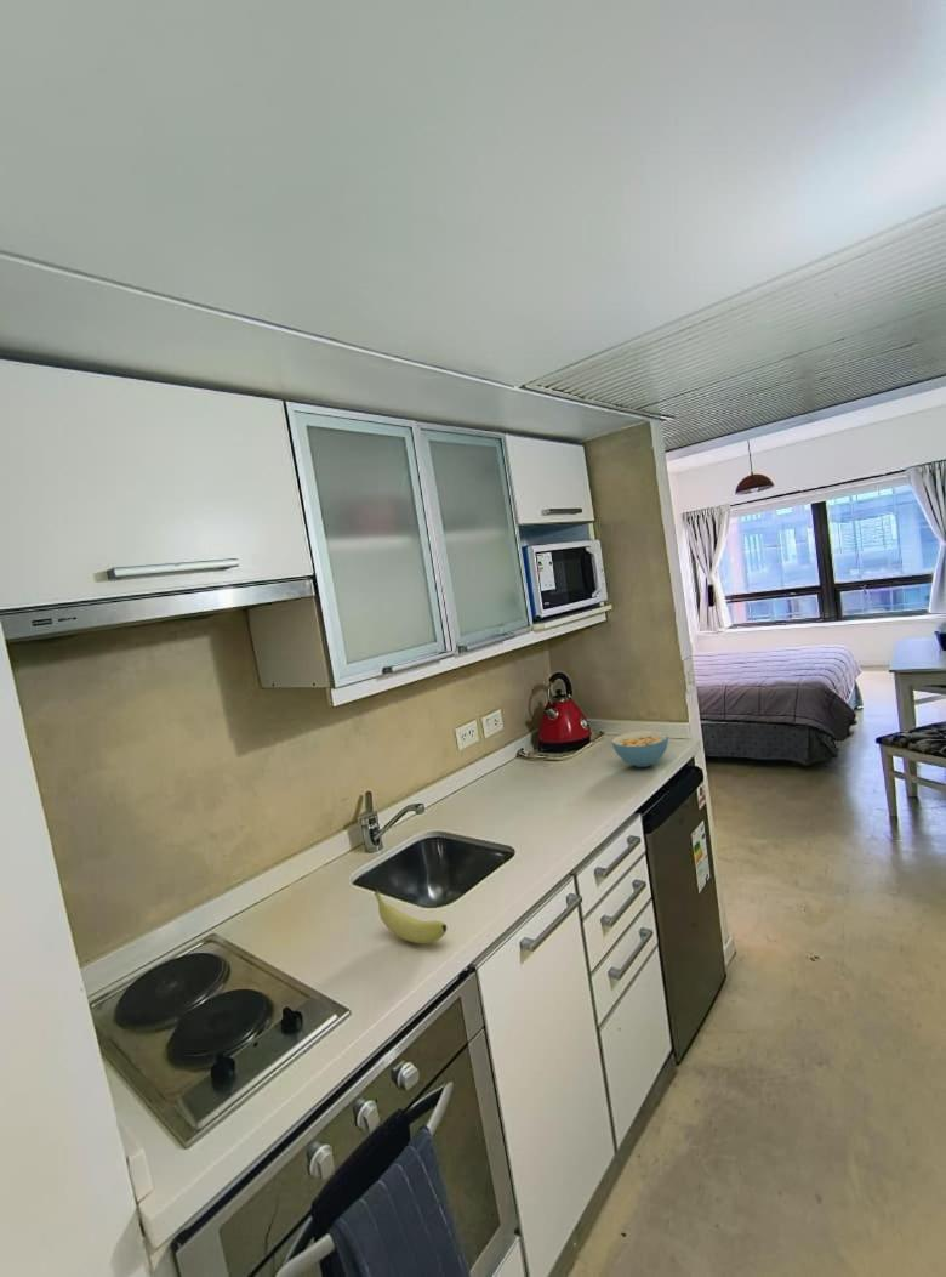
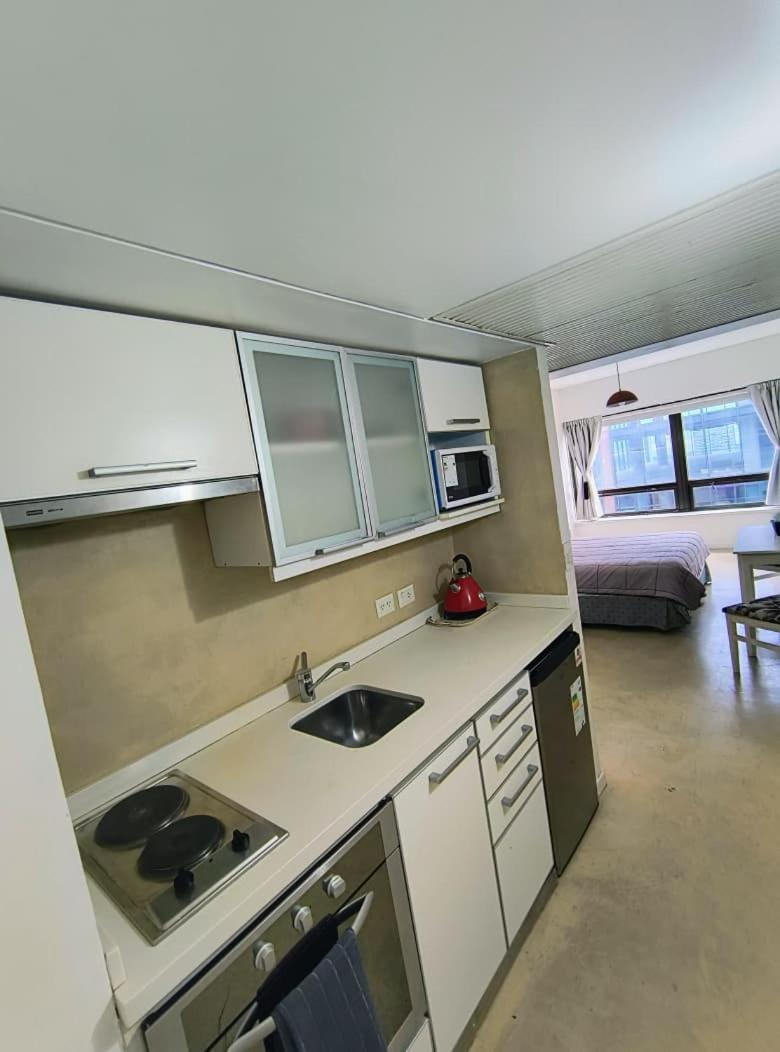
- fruit [374,889,448,944]
- cereal bowl [610,730,669,768]
